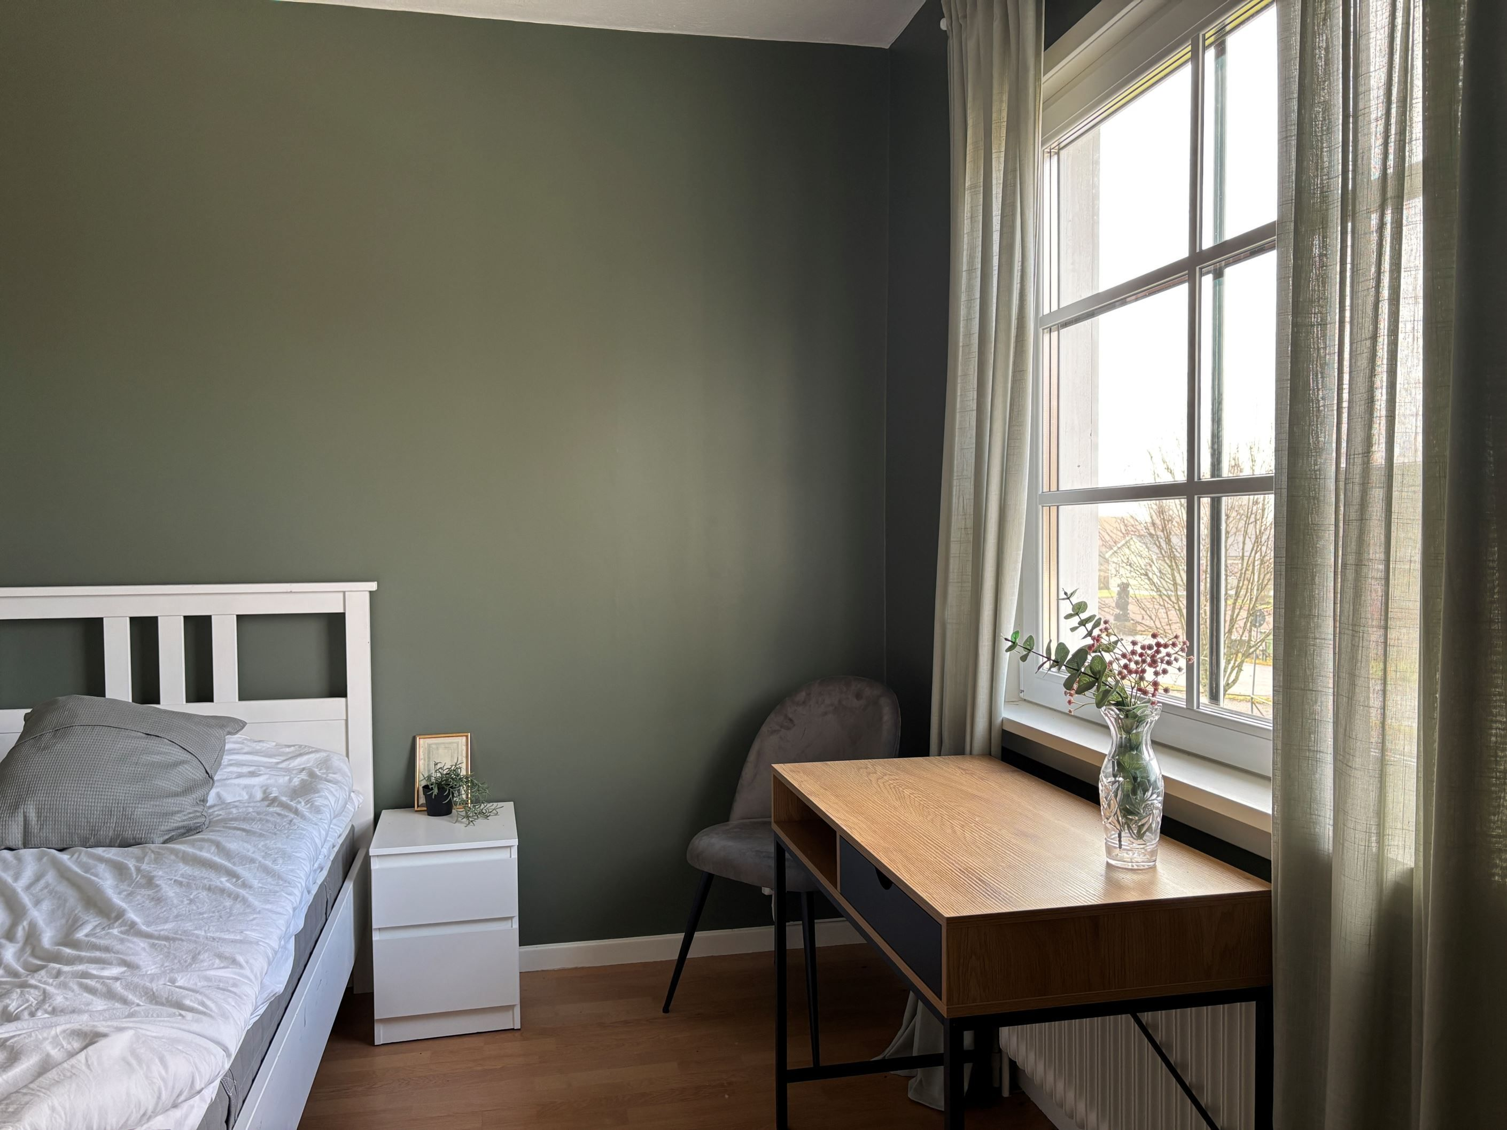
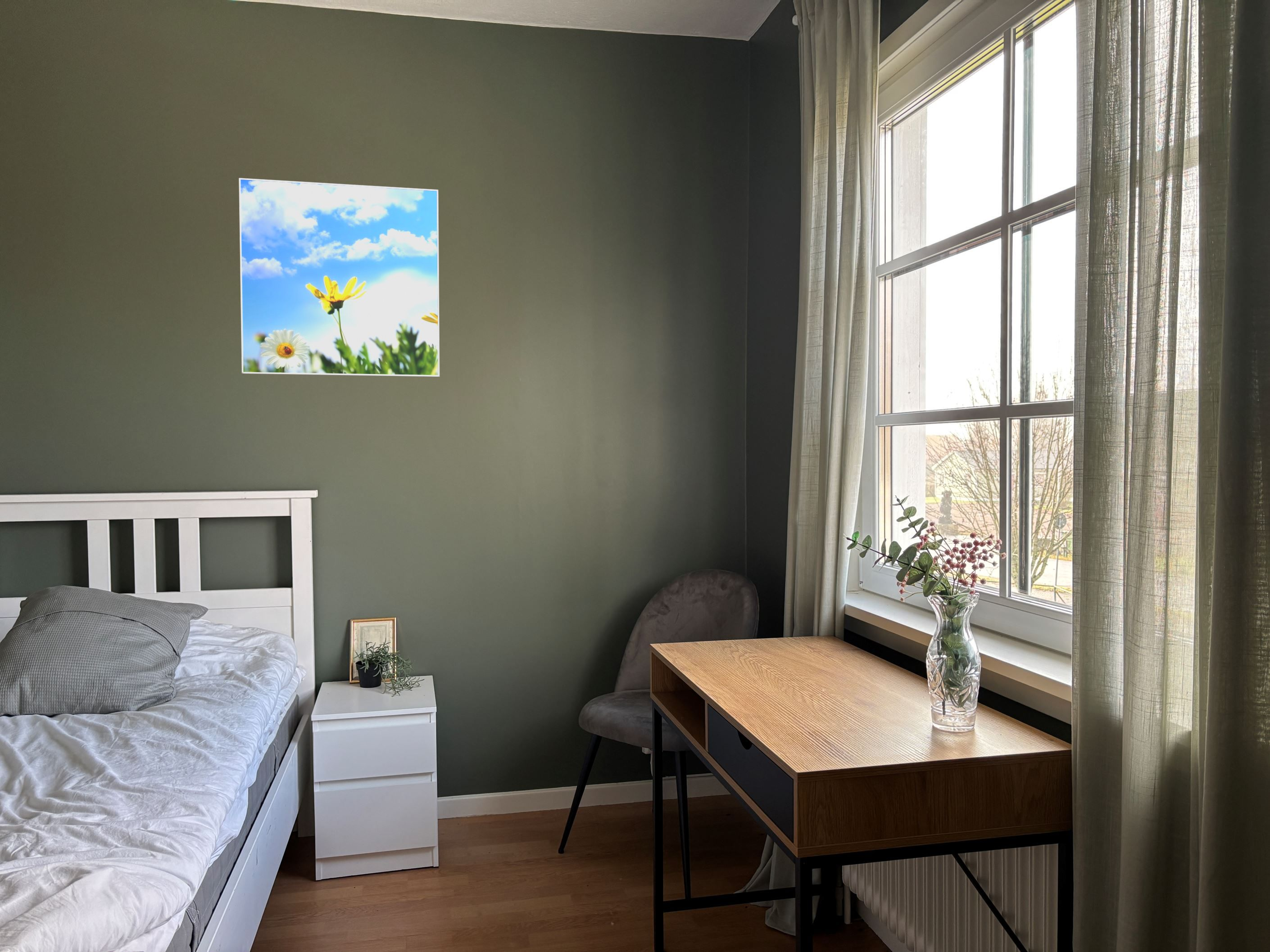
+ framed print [239,178,440,378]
